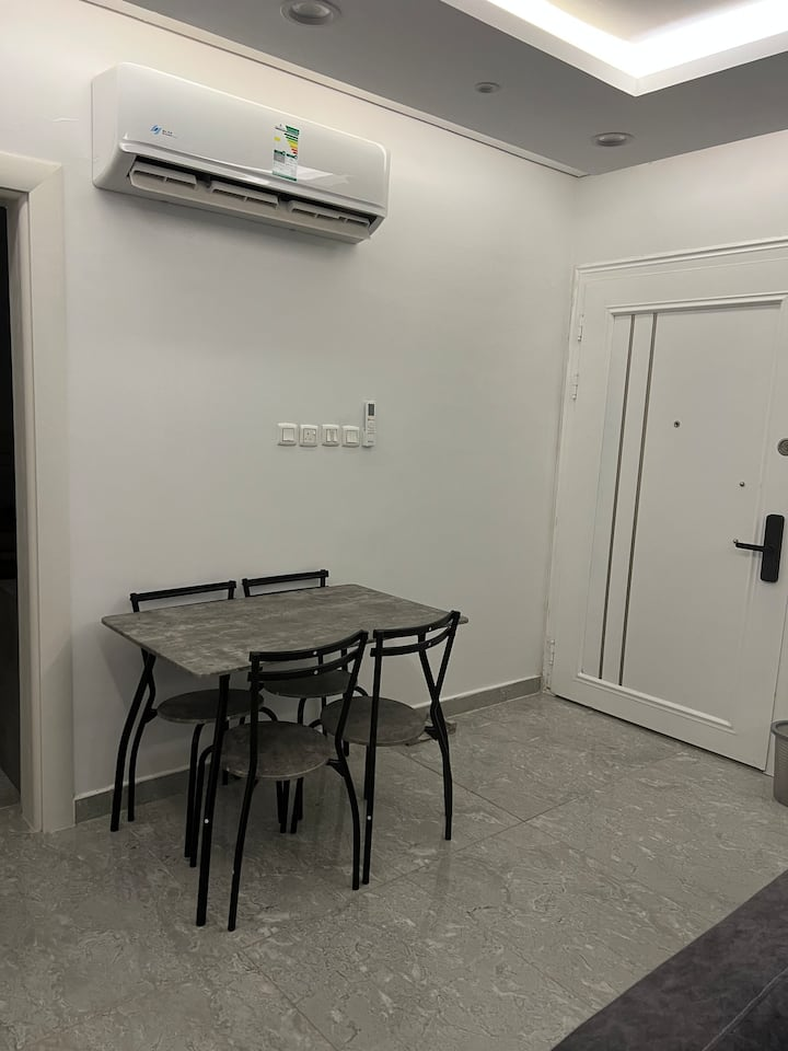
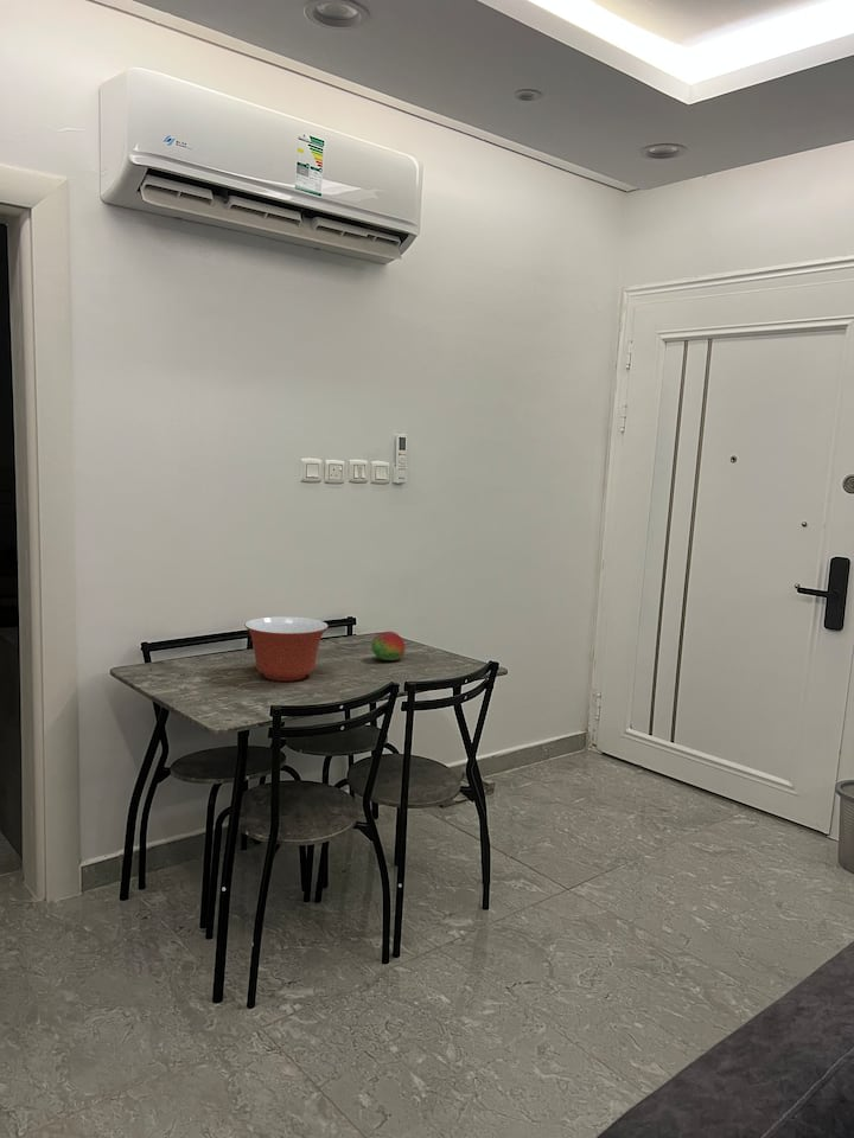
+ mixing bowl [243,615,330,683]
+ fruit [370,631,407,661]
